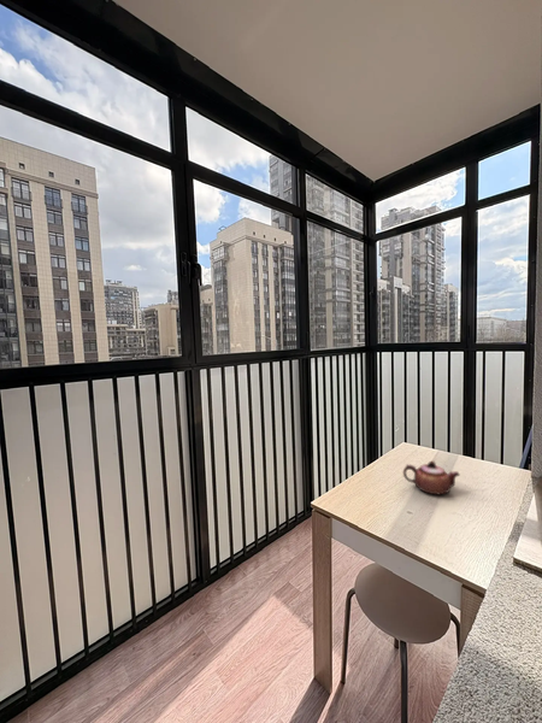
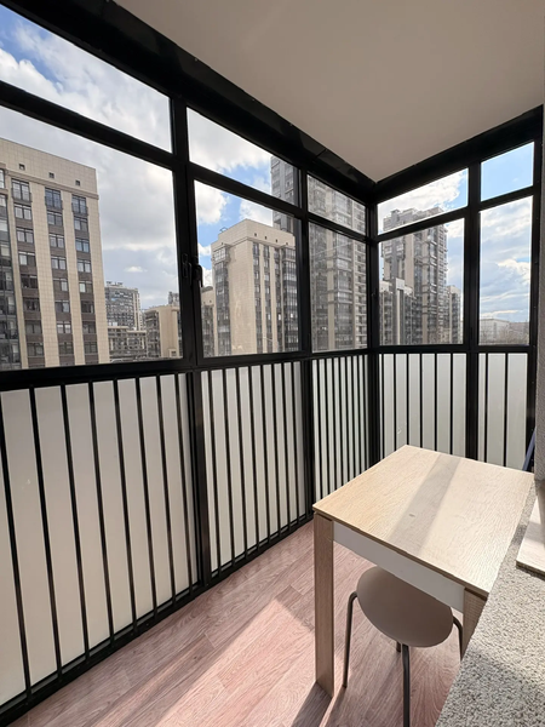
- teapot [402,460,461,495]
